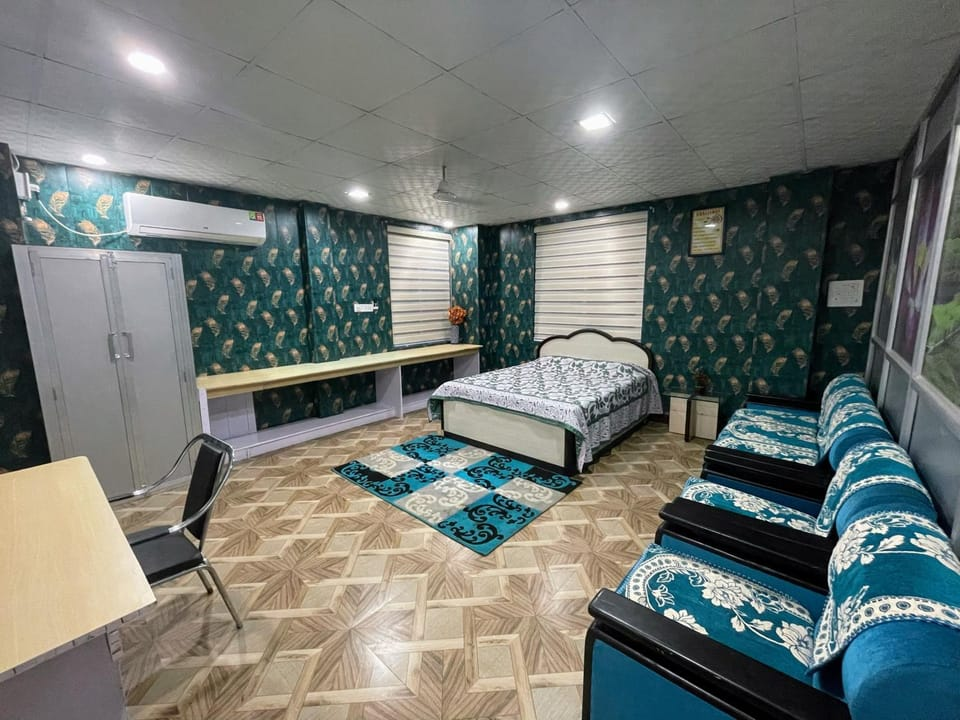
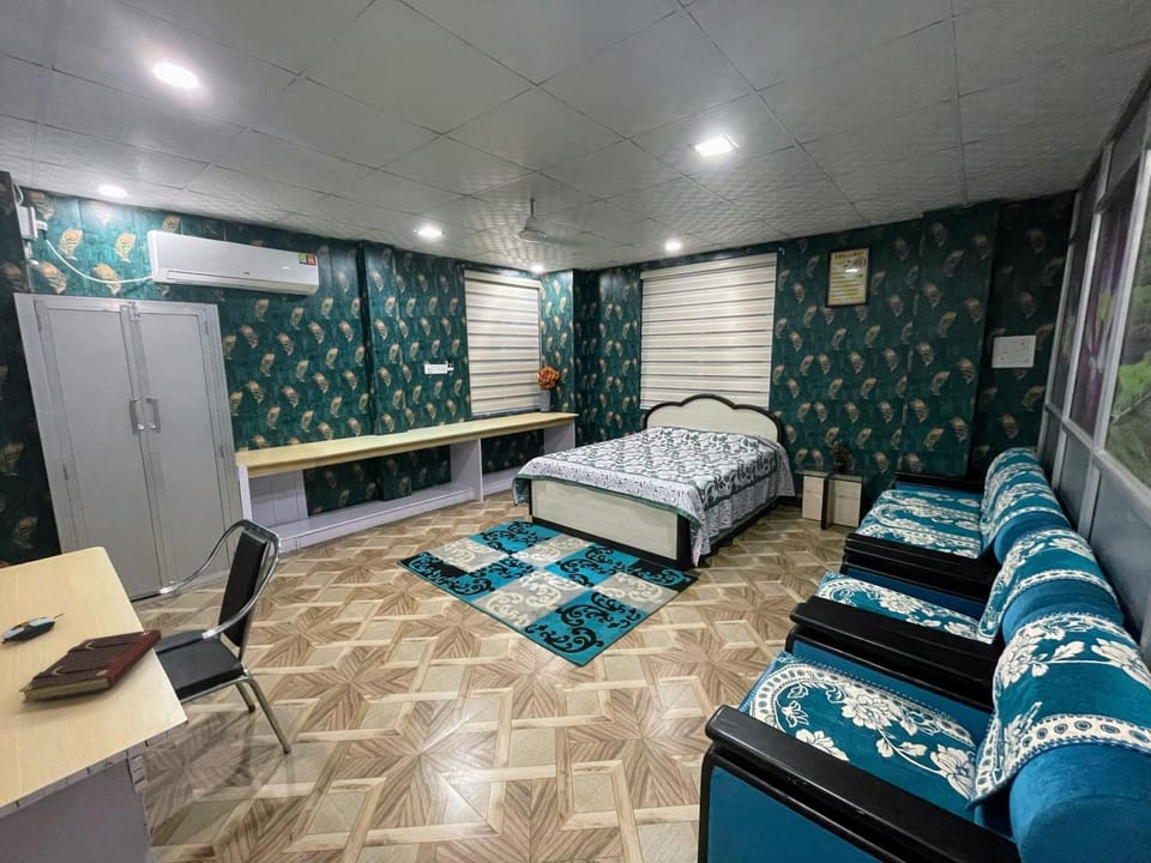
+ book [18,628,163,705]
+ computer mouse [0,612,65,645]
